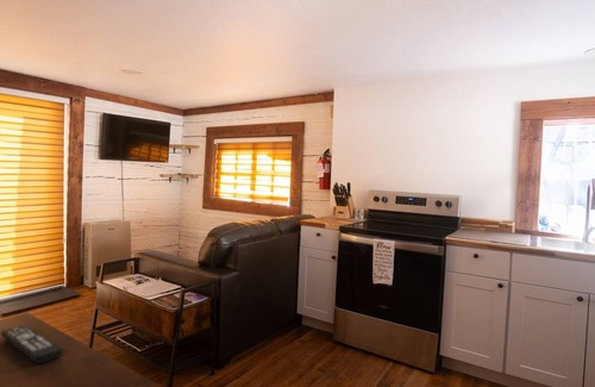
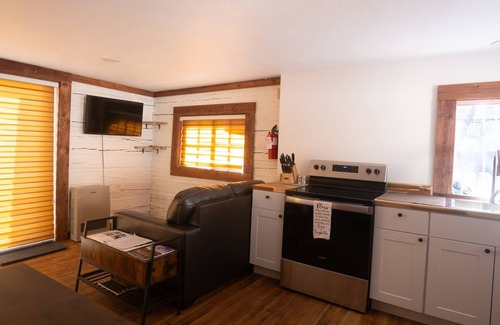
- remote control [0,324,64,364]
